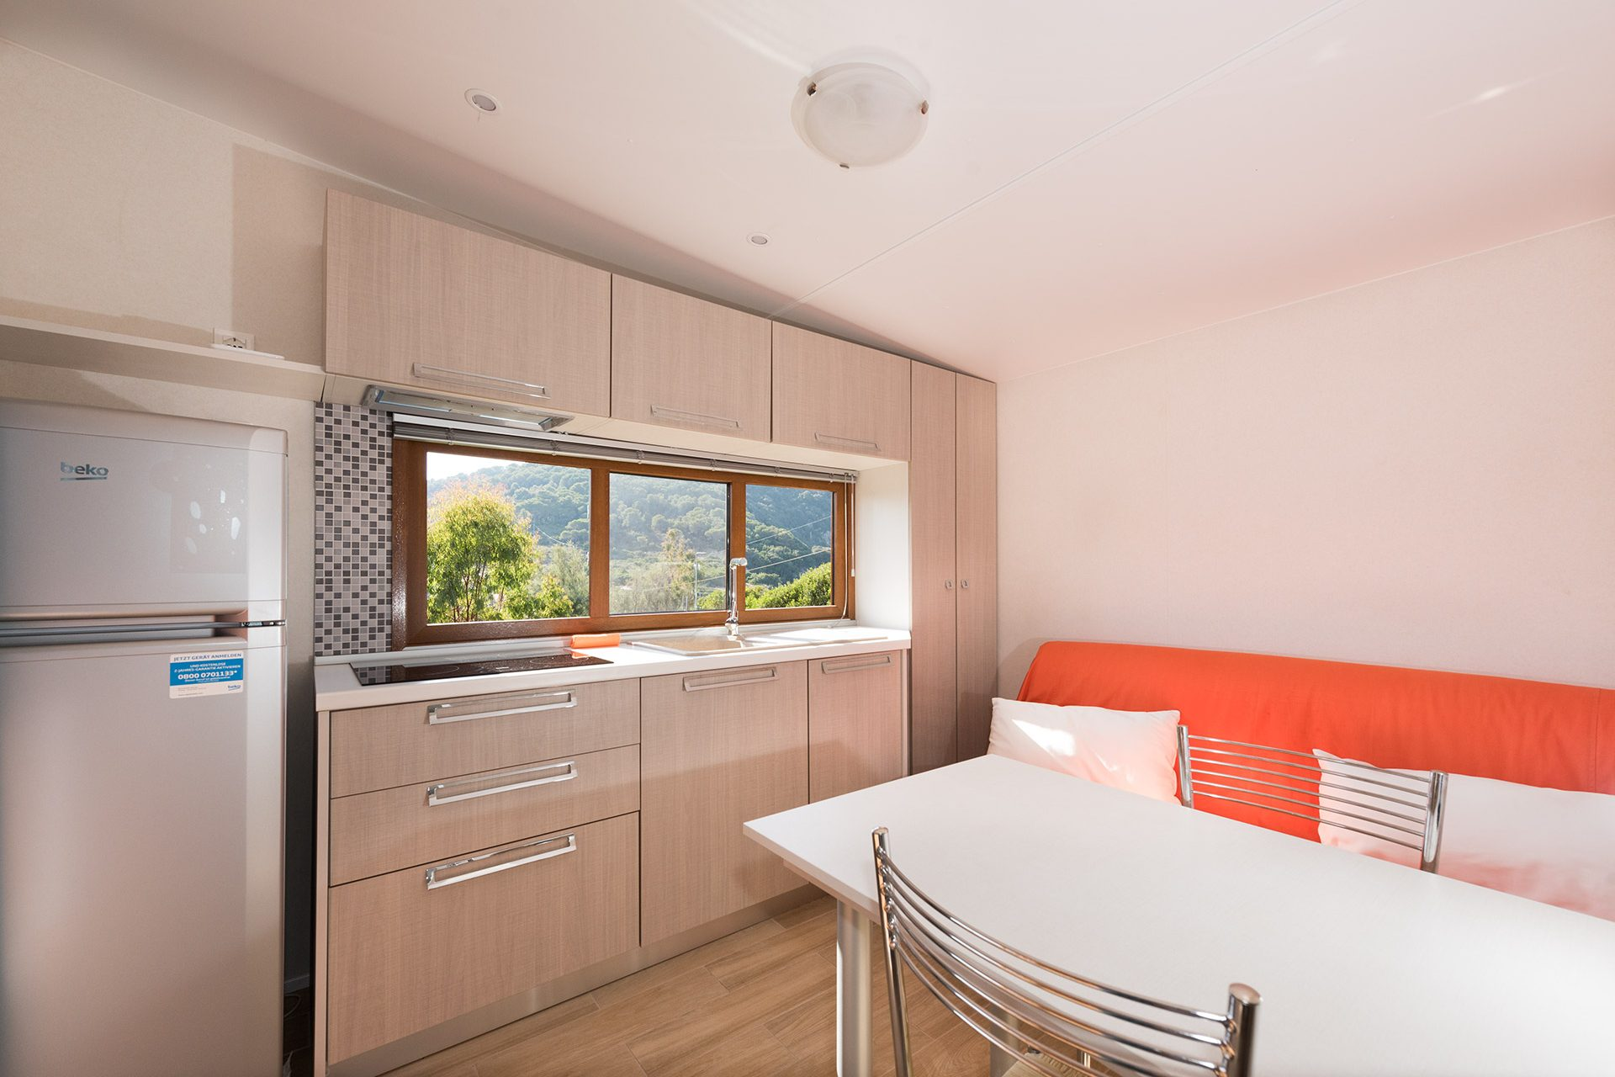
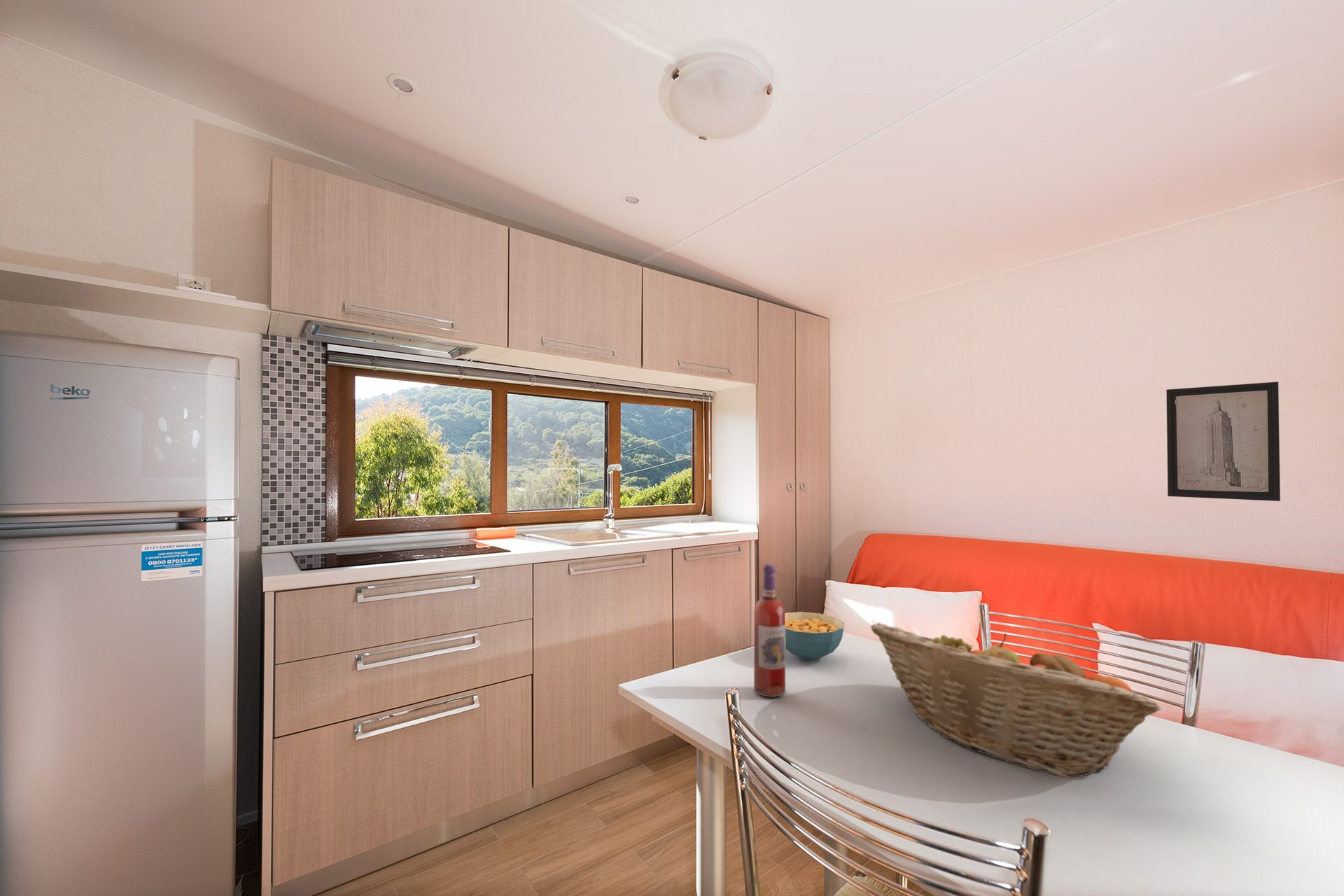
+ wine bottle [753,563,786,698]
+ cereal bowl [785,611,845,661]
+ fruit basket [869,622,1162,778]
+ wall art [1166,381,1281,502]
